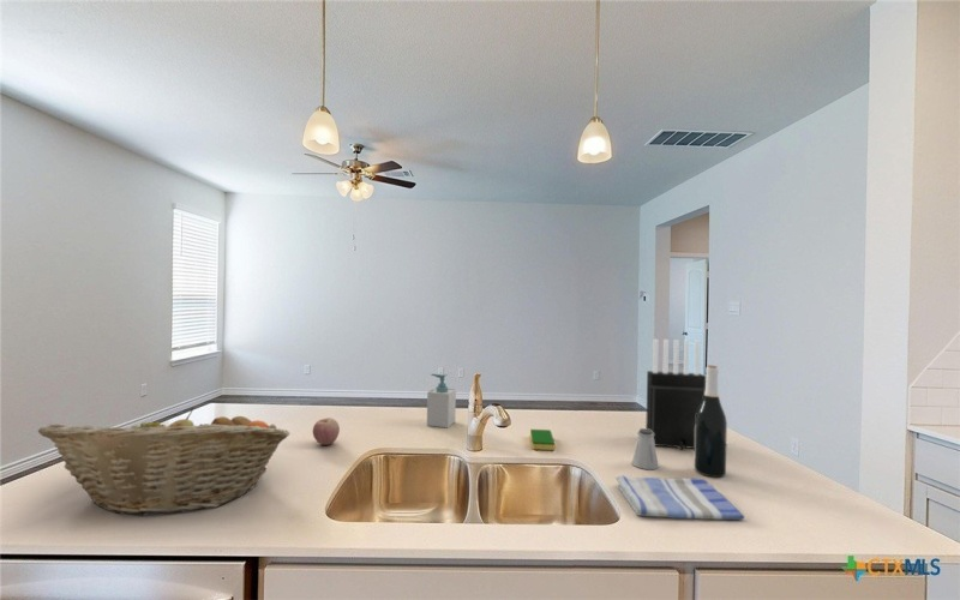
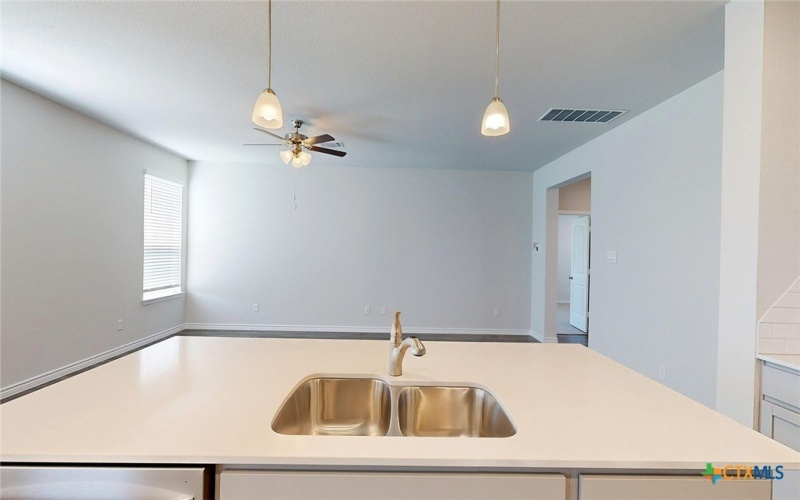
- soap bottle [426,373,457,430]
- saltshaker [631,427,660,470]
- fruit basket [37,407,290,517]
- dish towel [614,474,745,521]
- apple [312,416,341,446]
- knife block [644,338,707,451]
- wine bottle [694,364,728,479]
- dish sponge [529,428,556,451]
